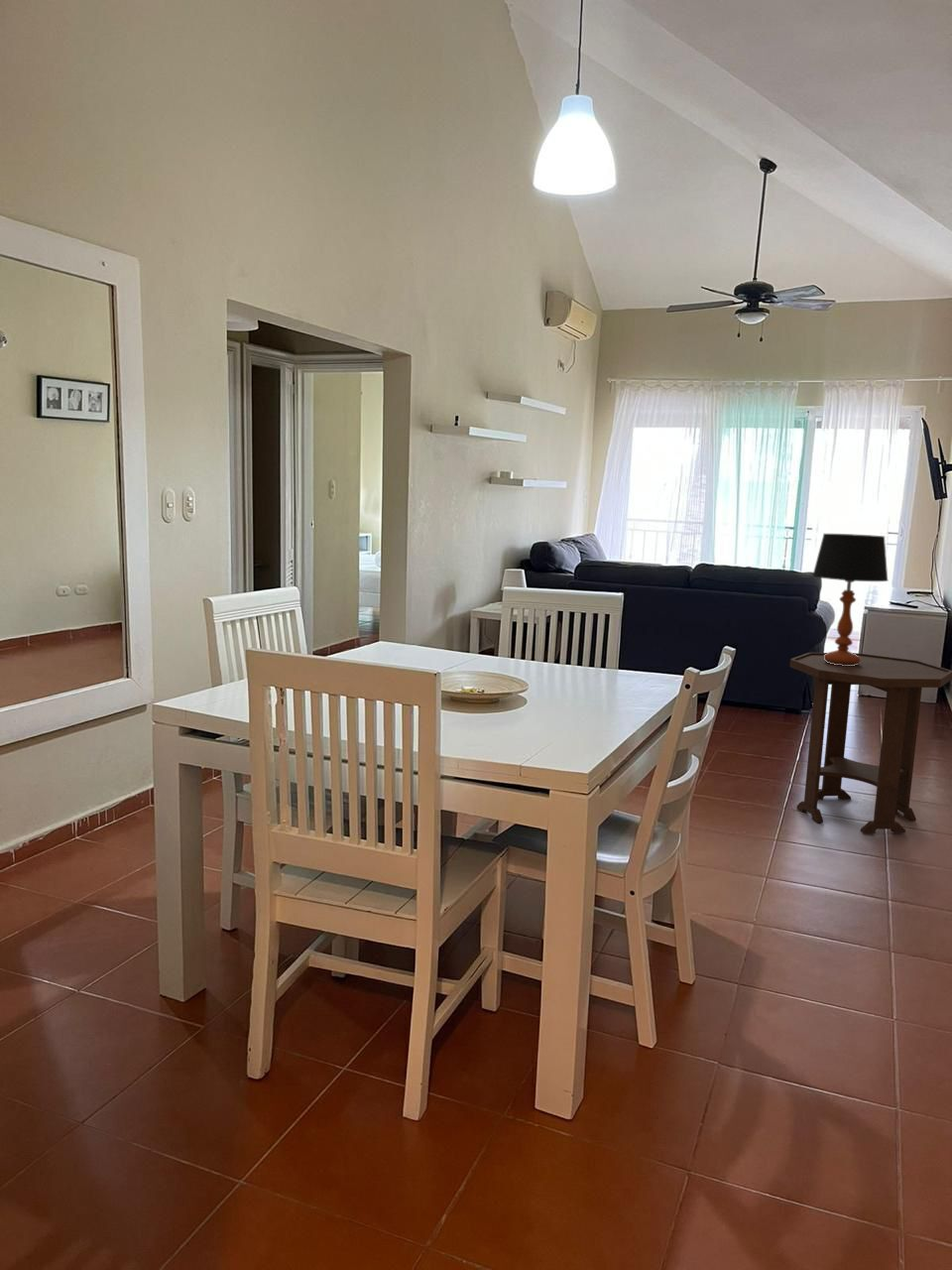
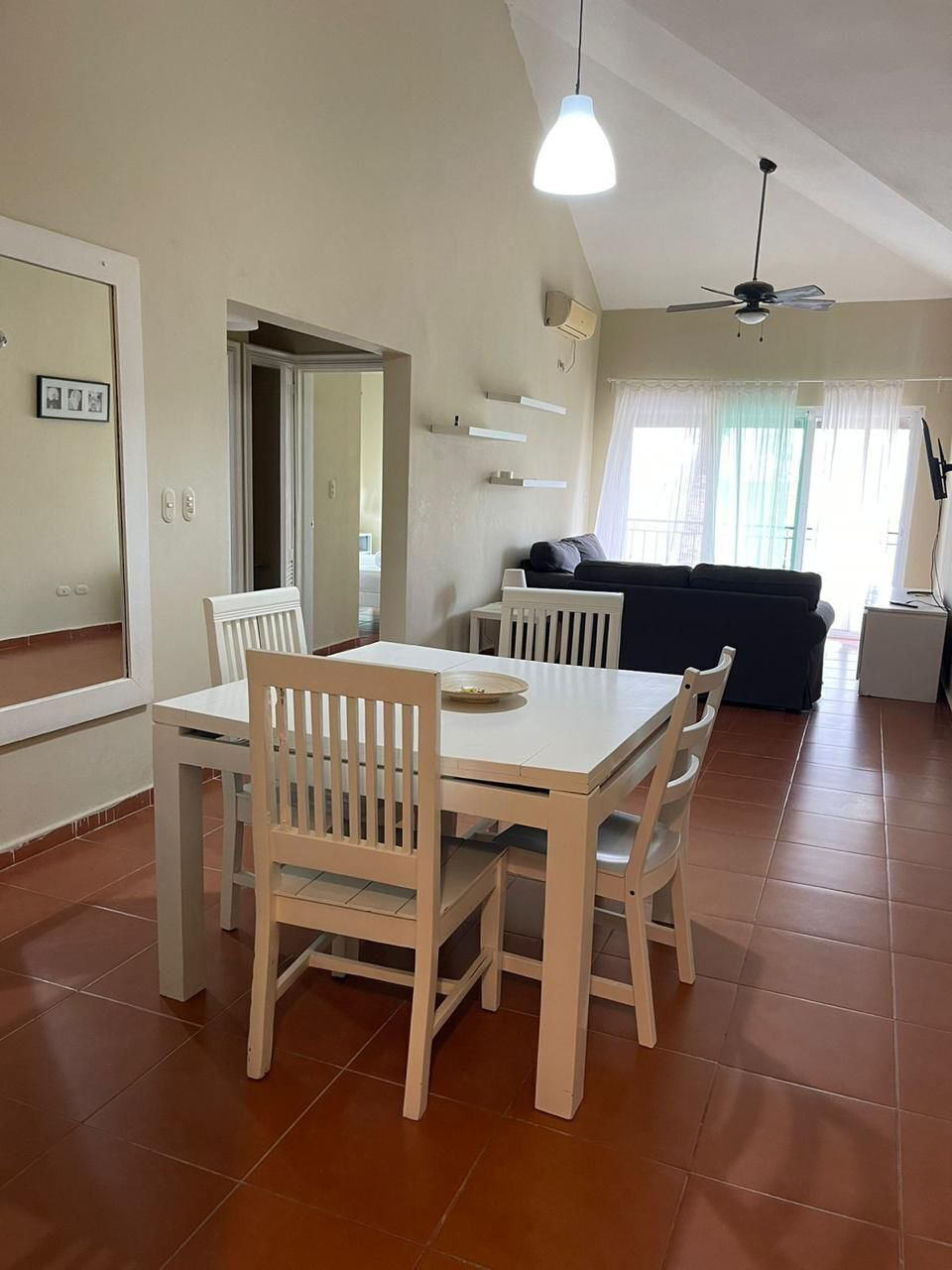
- table lamp [811,533,890,666]
- side table [788,652,952,834]
